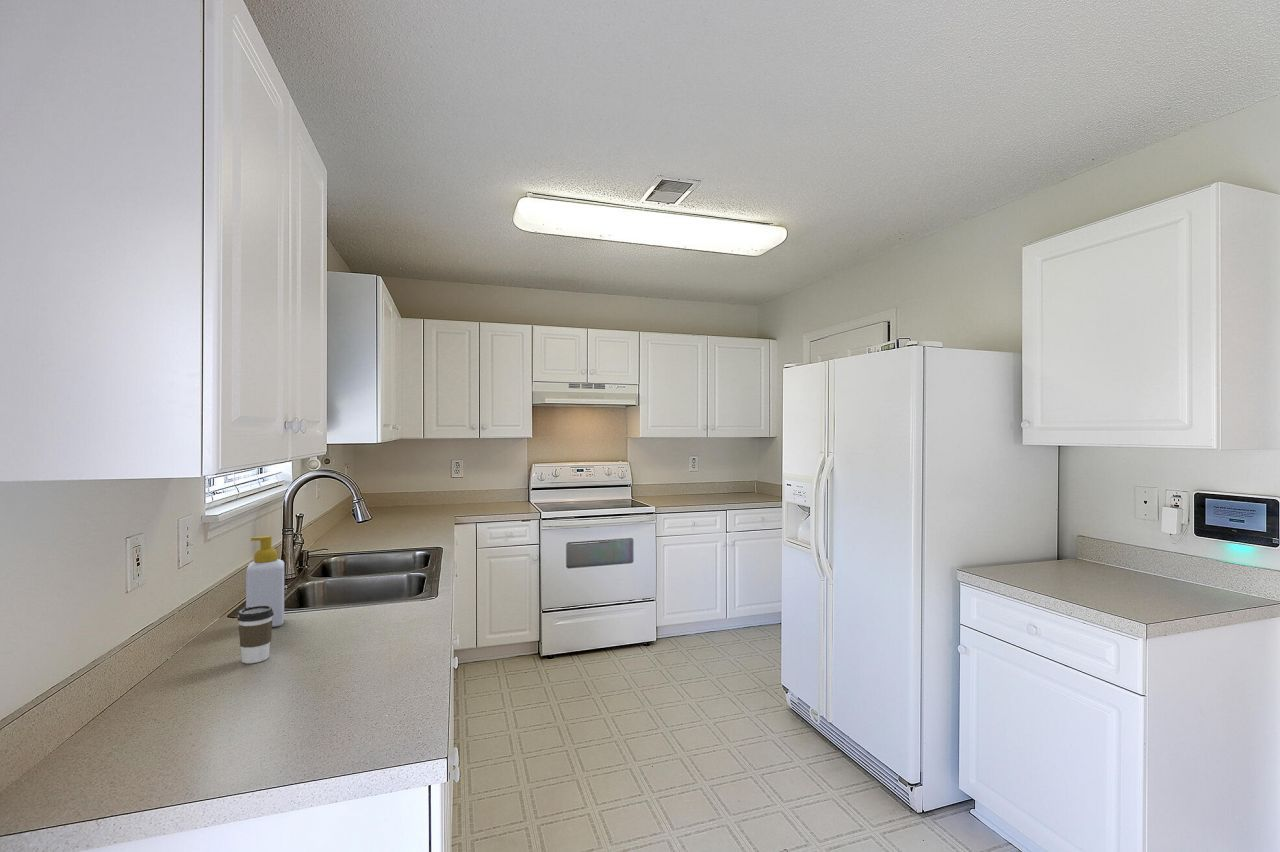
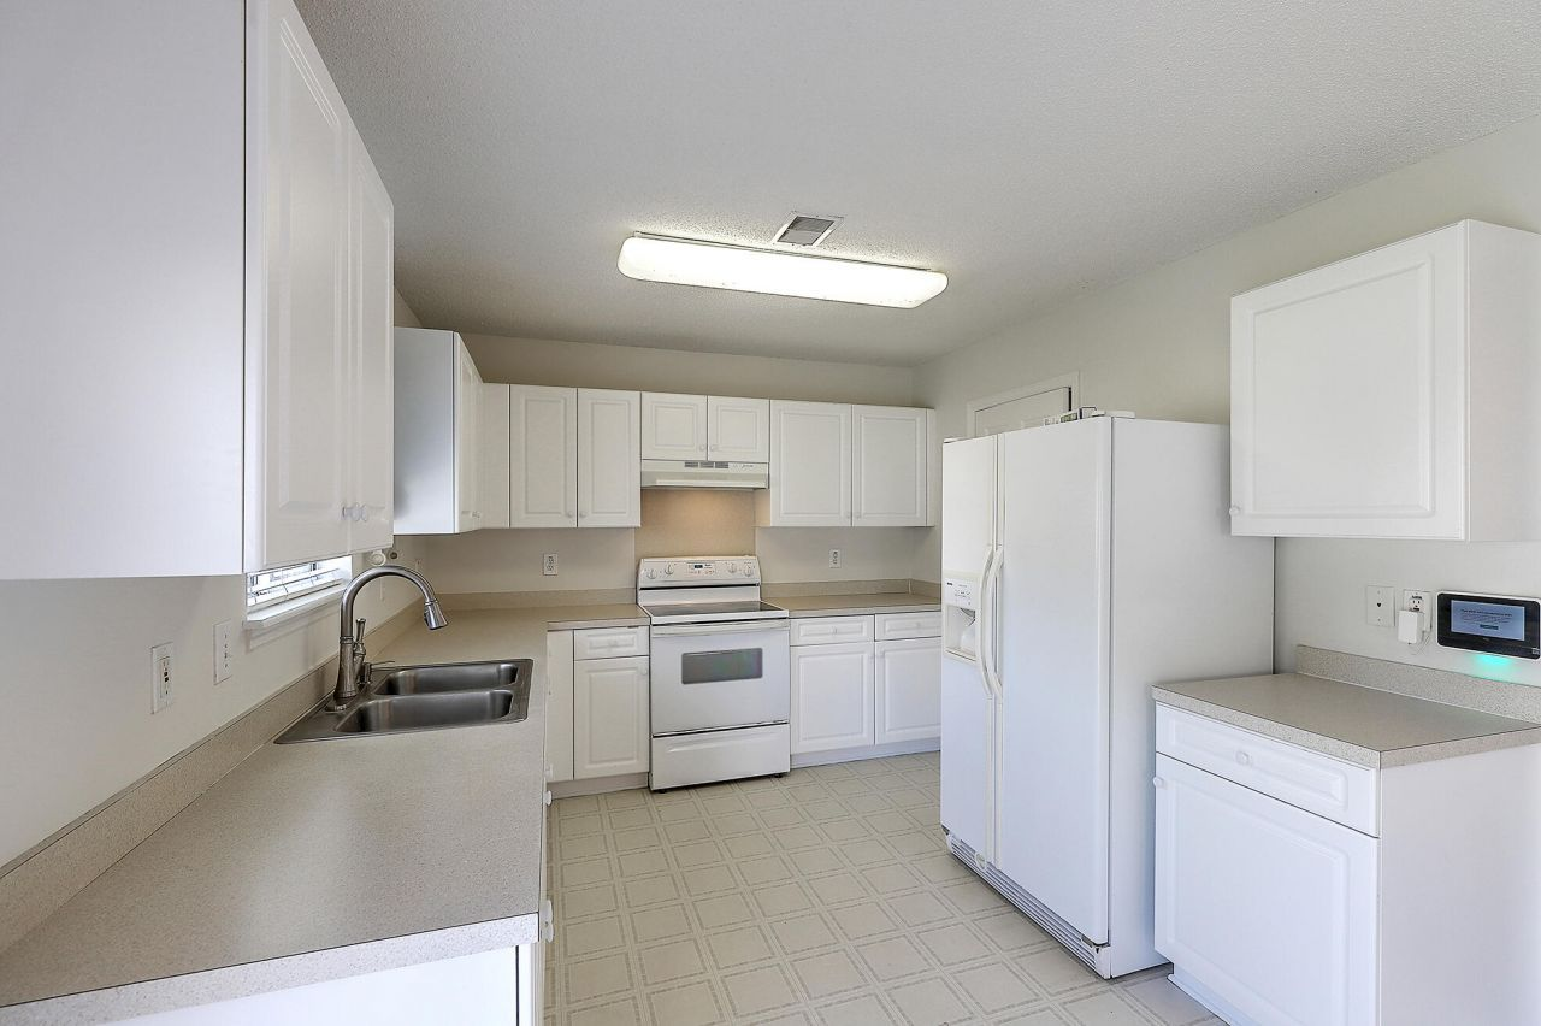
- soap bottle [245,535,285,628]
- coffee cup [237,605,274,664]
